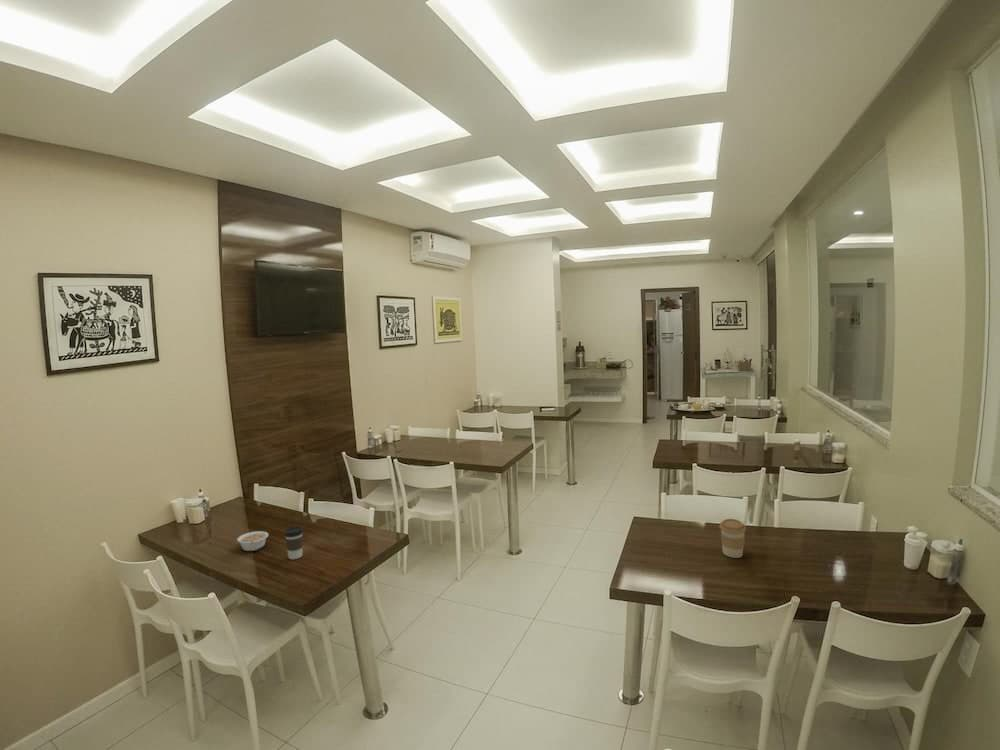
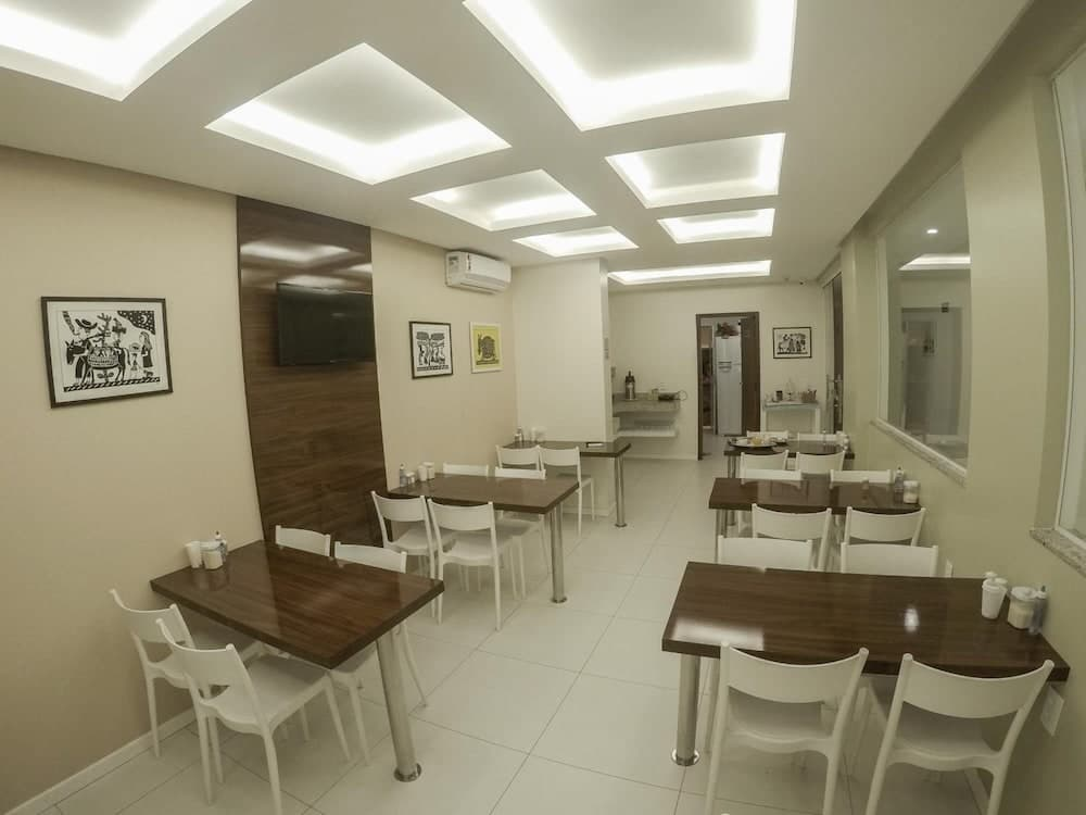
- coffee cup [719,518,747,559]
- legume [236,530,269,552]
- coffee cup [284,526,304,560]
